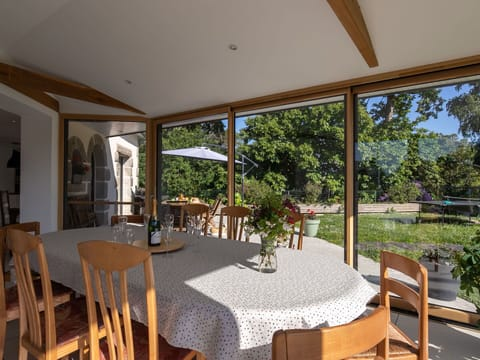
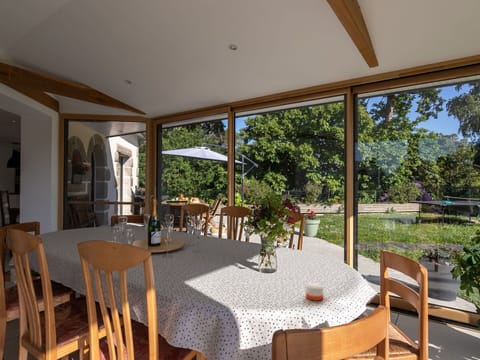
+ candle [305,282,324,302]
